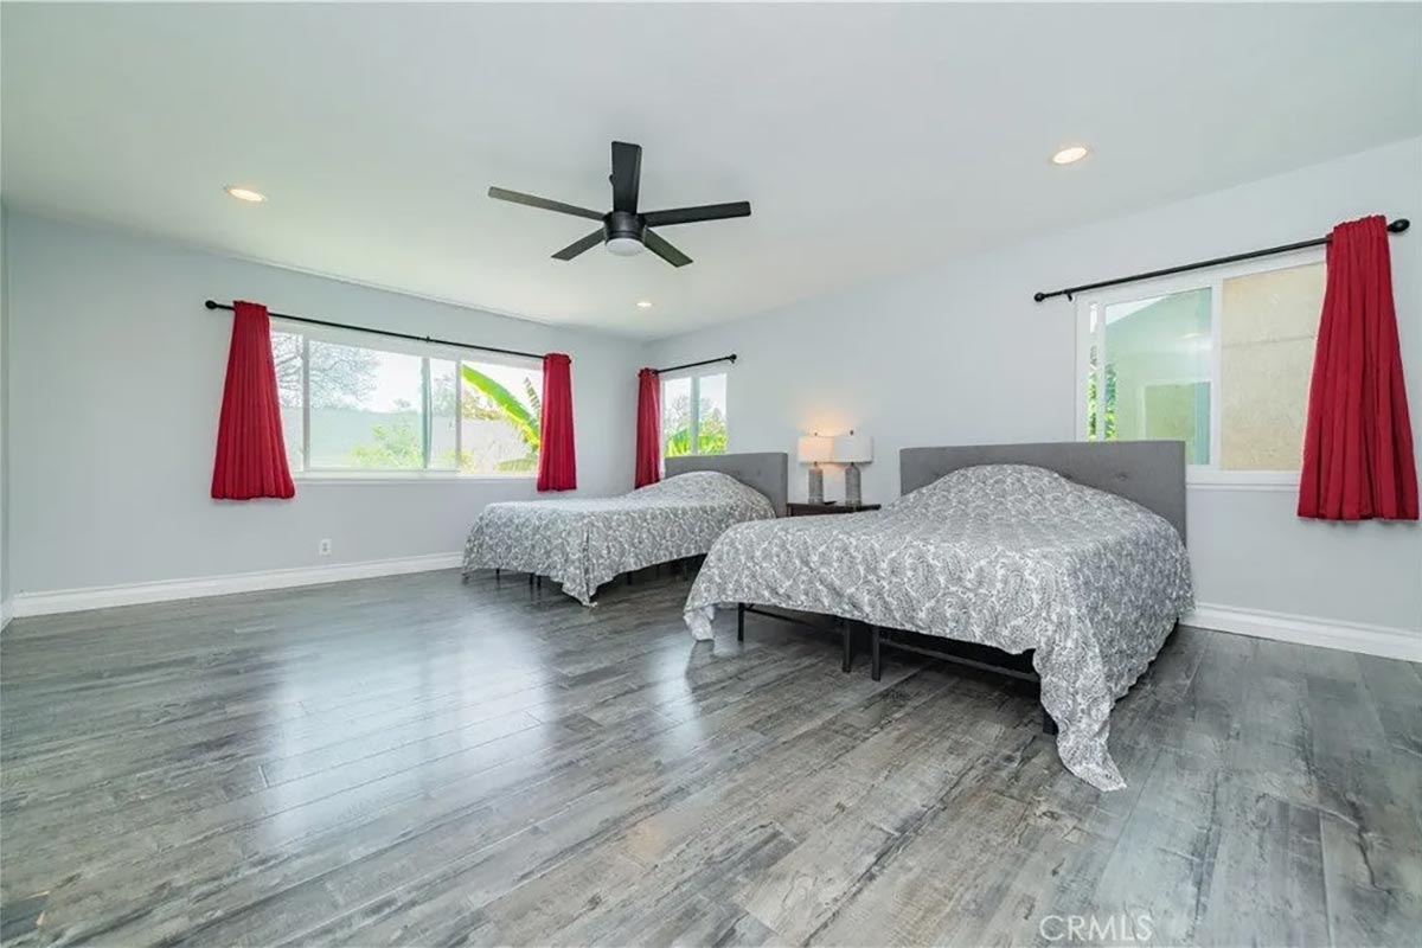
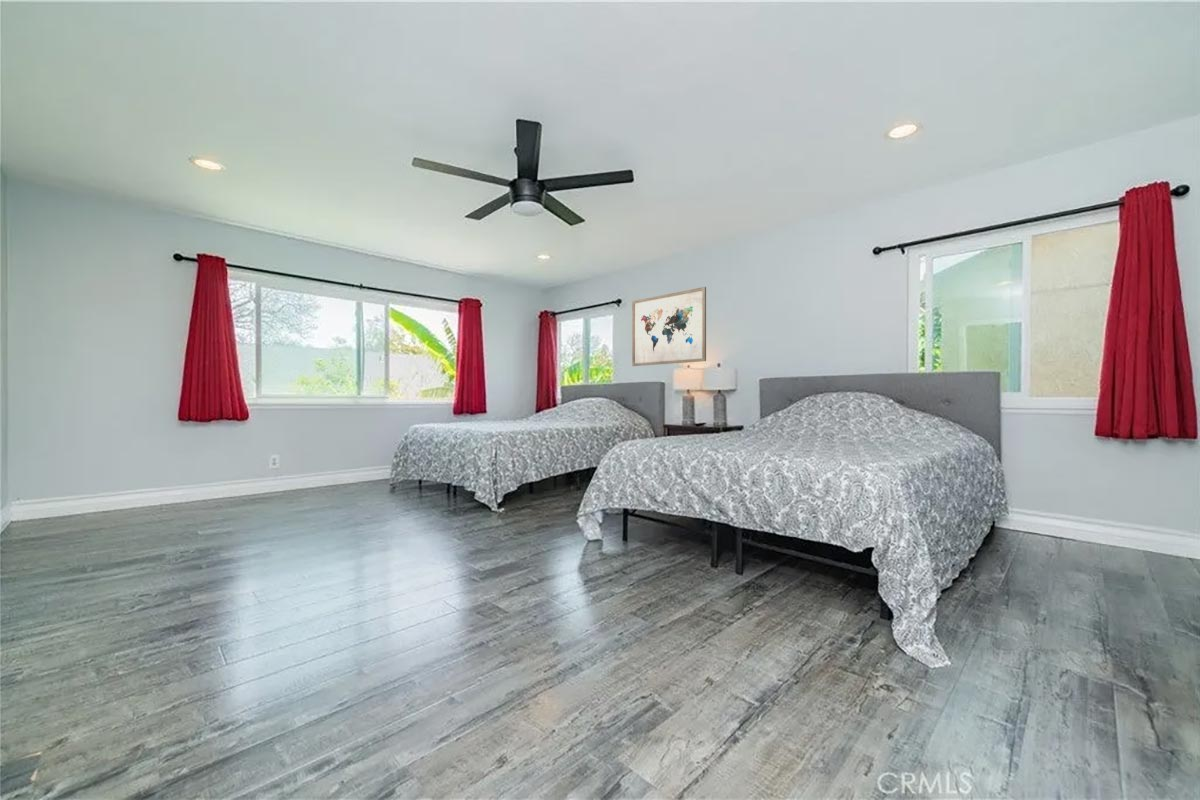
+ wall art [631,286,707,367]
